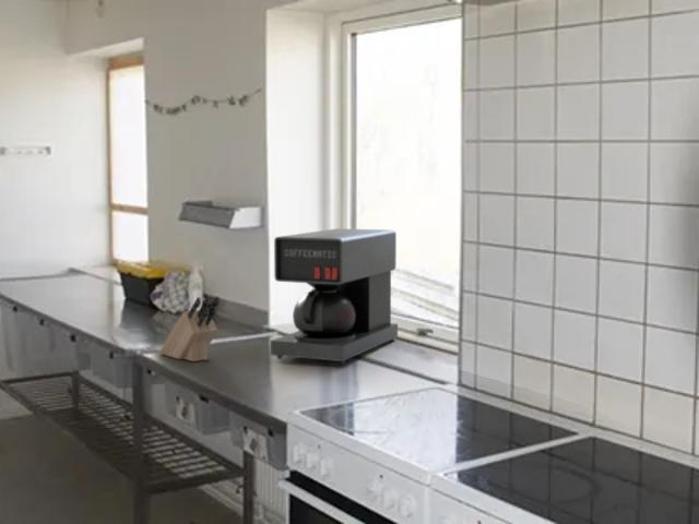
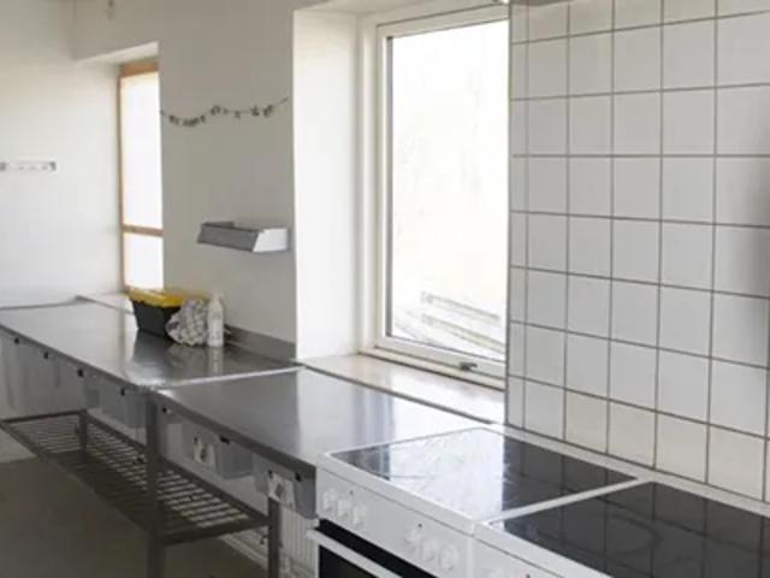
- coffee maker [270,227,399,366]
- knife block [158,296,221,362]
